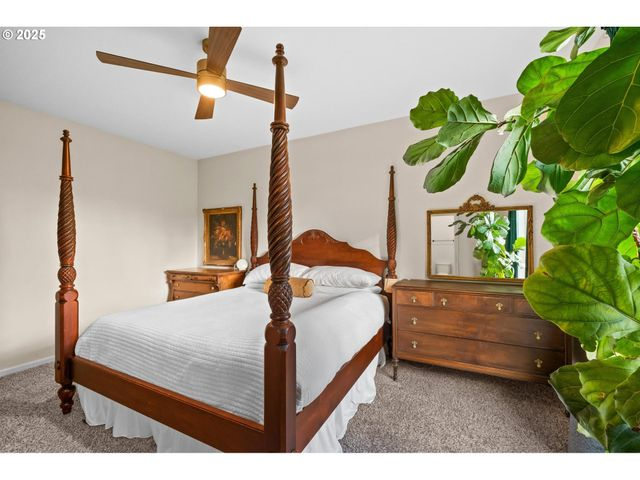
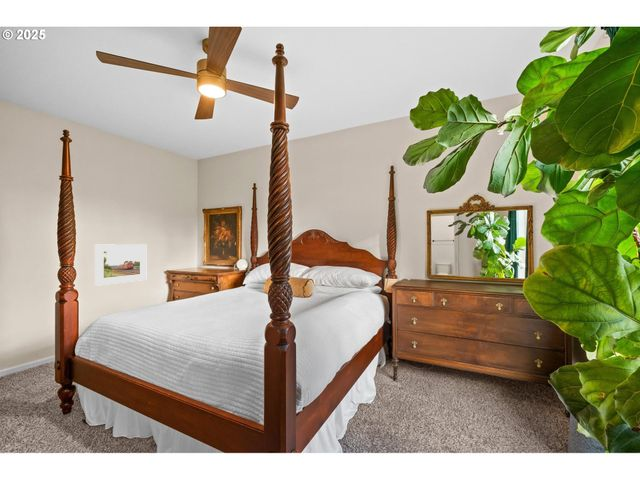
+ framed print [94,243,147,287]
